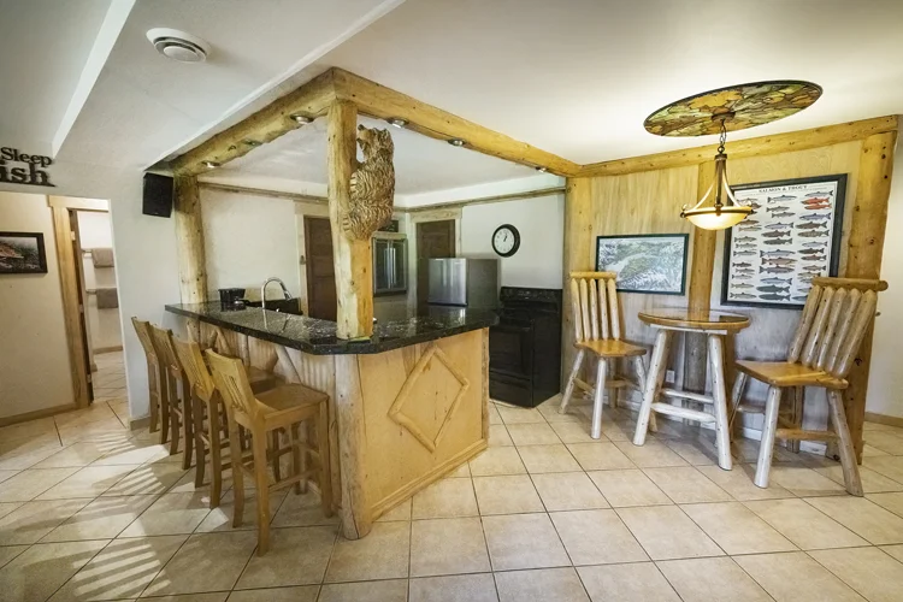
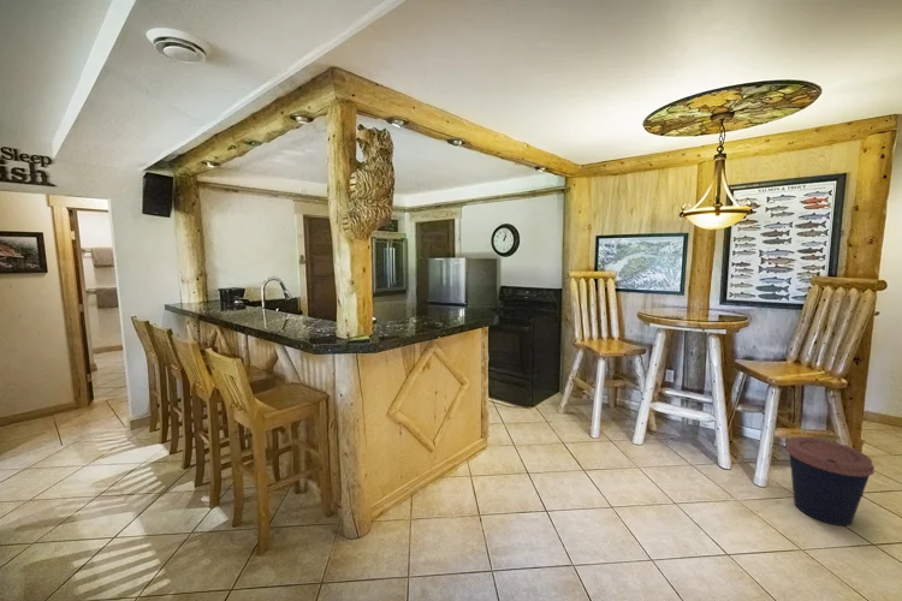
+ coffee cup [785,436,876,526]
